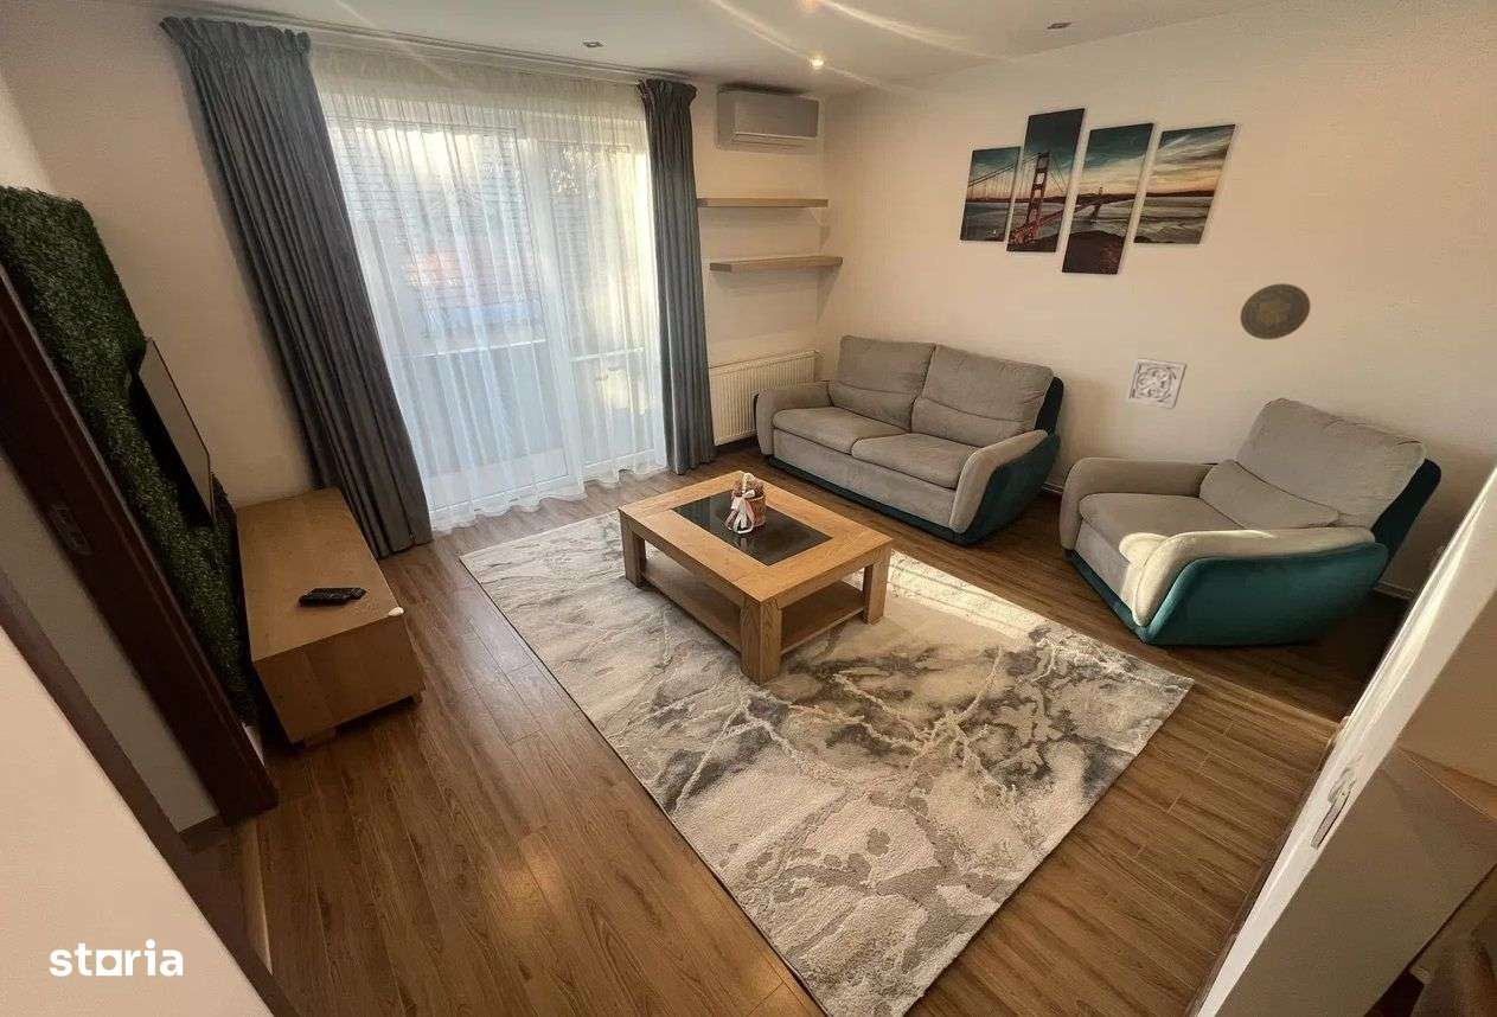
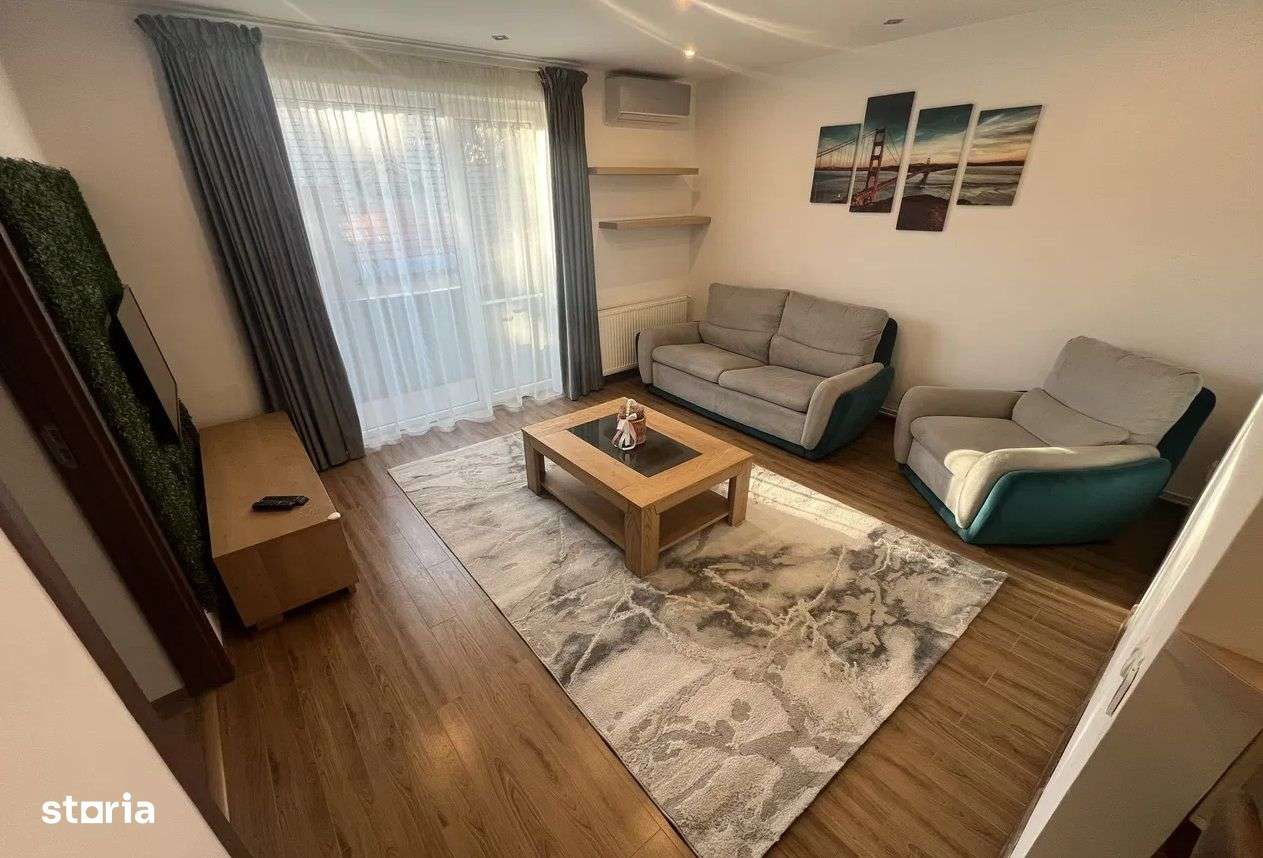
- decorative plate [1239,282,1311,340]
- wall ornament [1124,357,1188,410]
